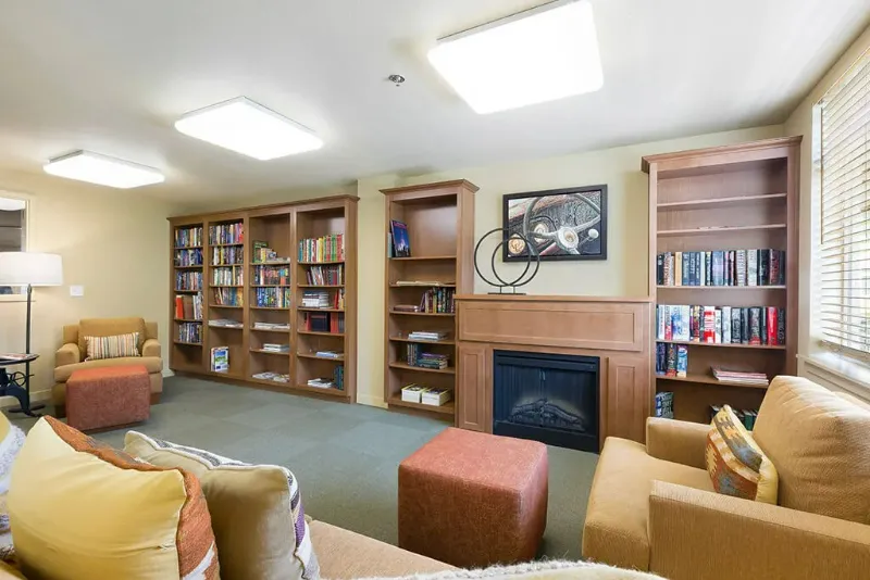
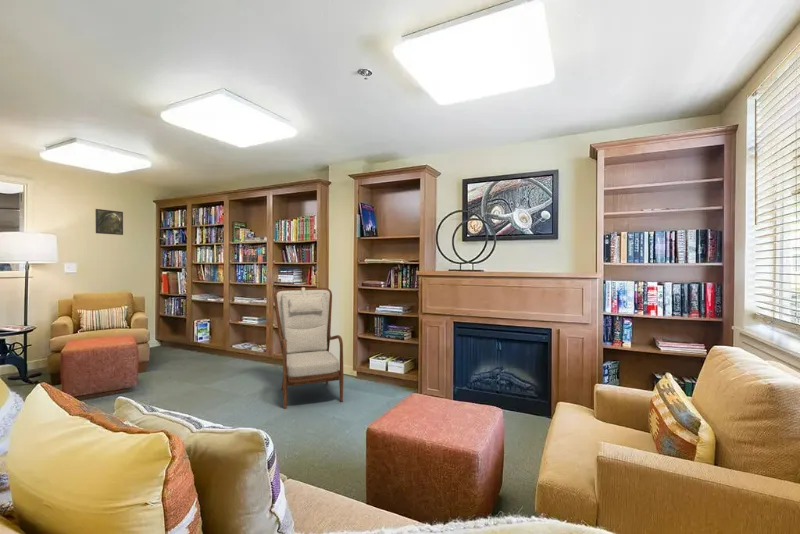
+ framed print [95,208,124,236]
+ armchair [273,287,344,410]
